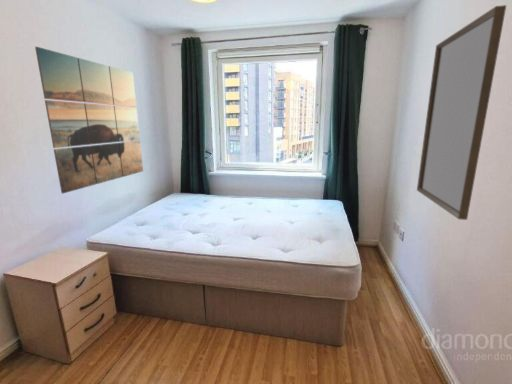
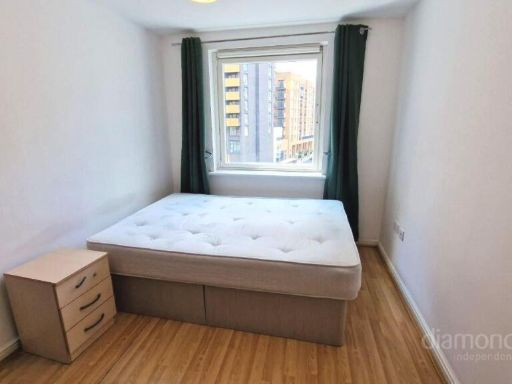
- home mirror [416,4,507,221]
- wall art [34,46,144,194]
